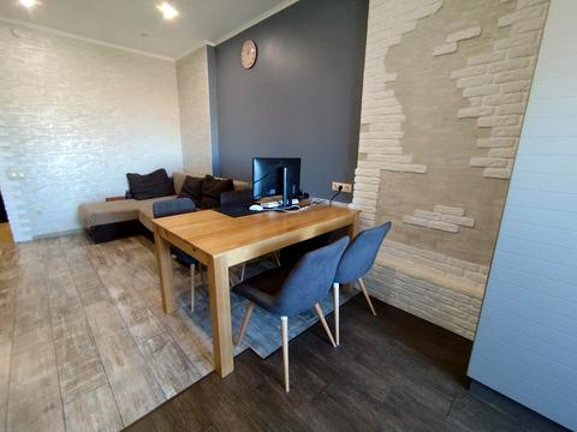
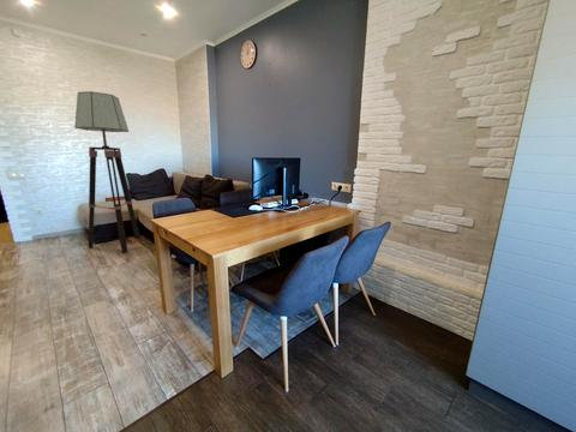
+ floor lamp [73,90,142,253]
